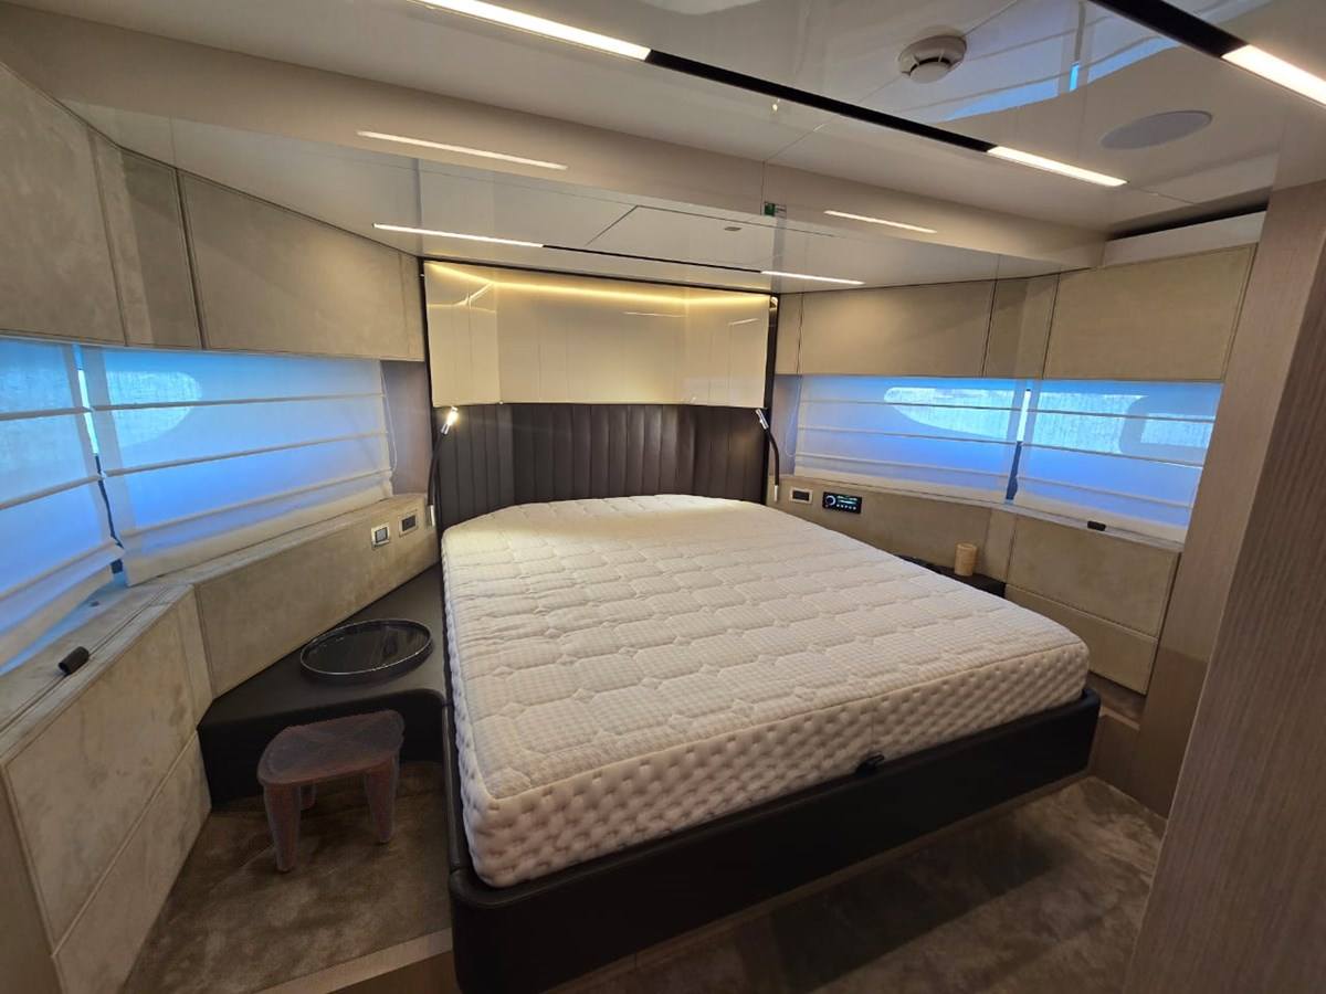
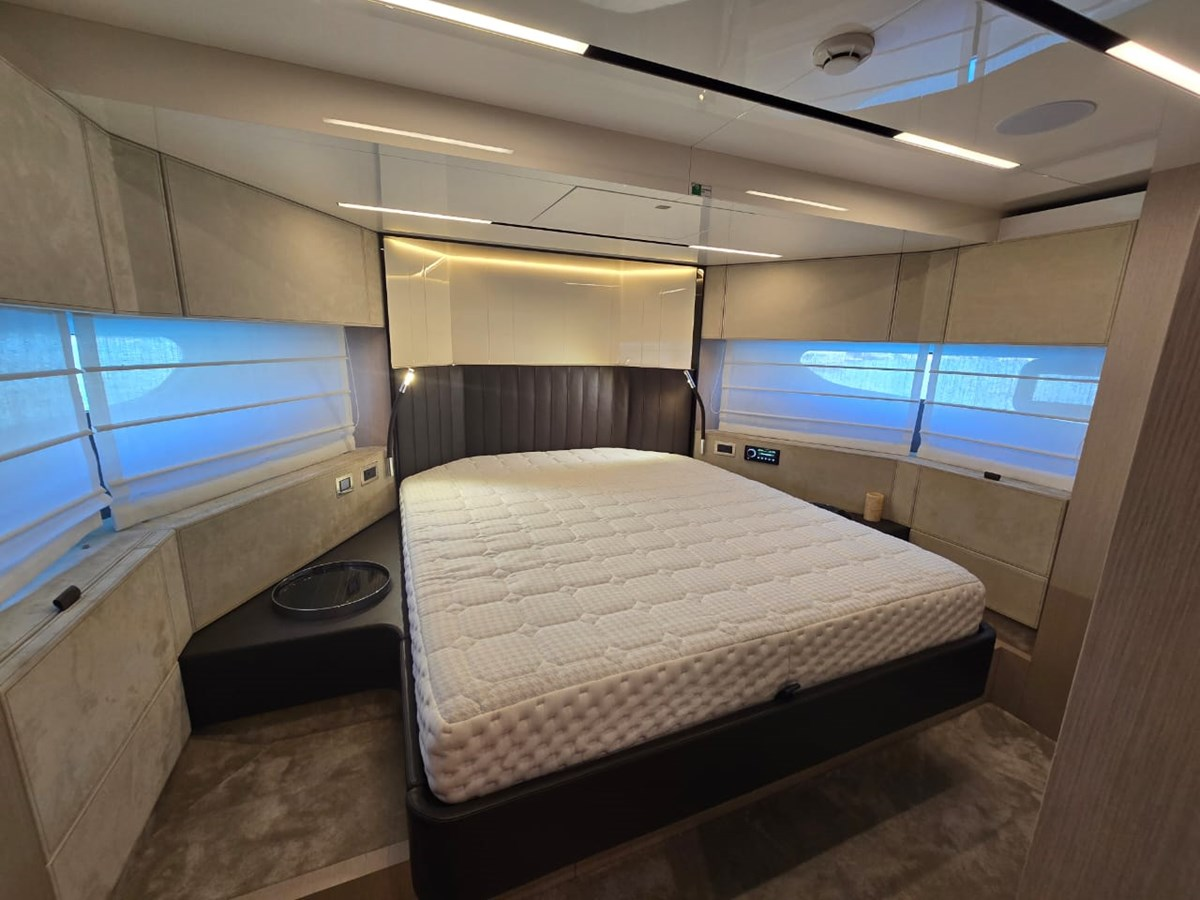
- stool [256,709,406,873]
